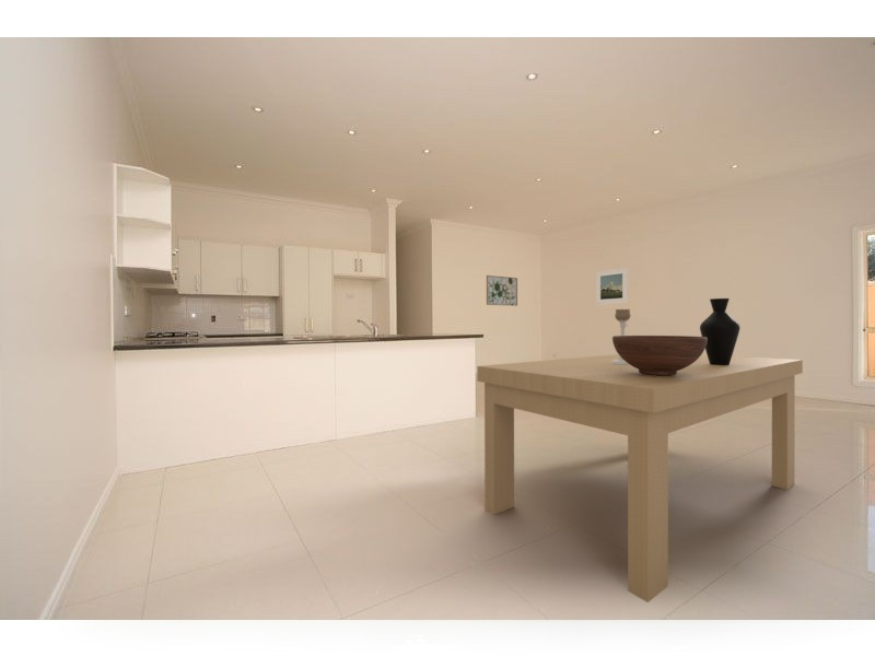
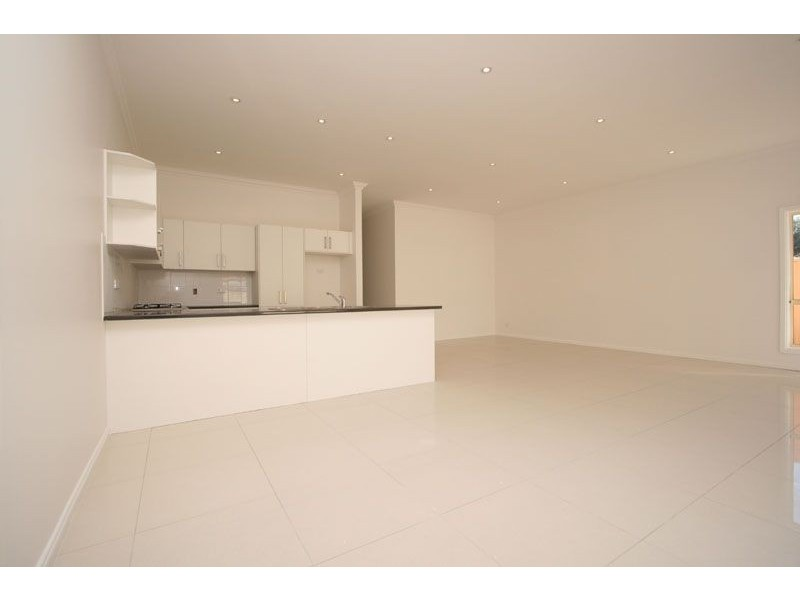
- candle holder [611,308,631,365]
- wall art [486,274,518,307]
- vase [699,297,742,365]
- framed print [595,267,629,306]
- fruit bowl [611,335,708,376]
- dining table [476,353,804,604]
